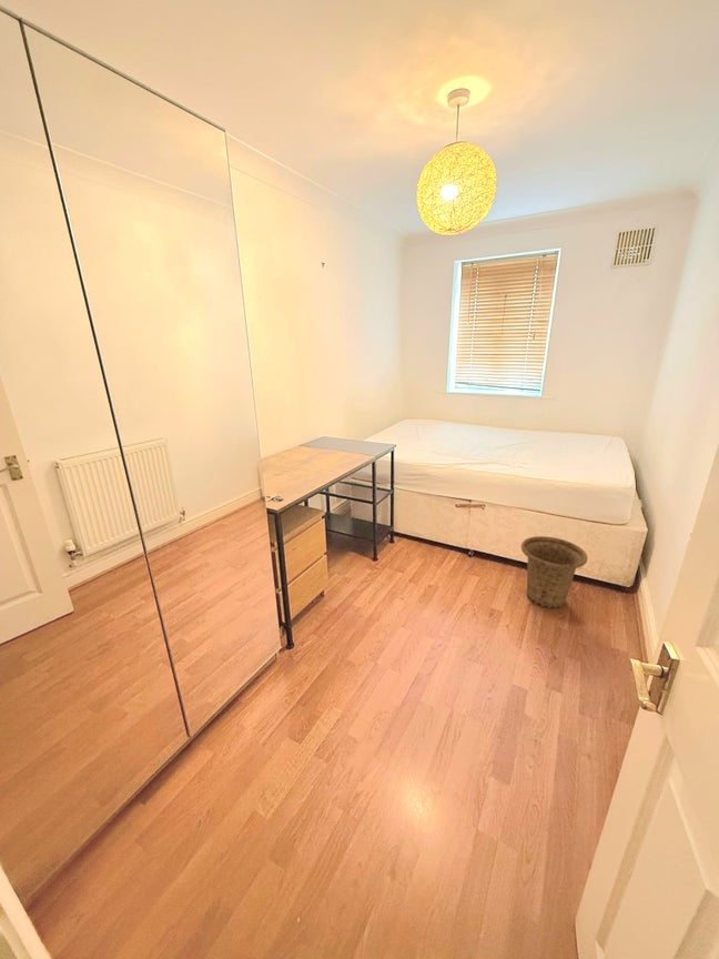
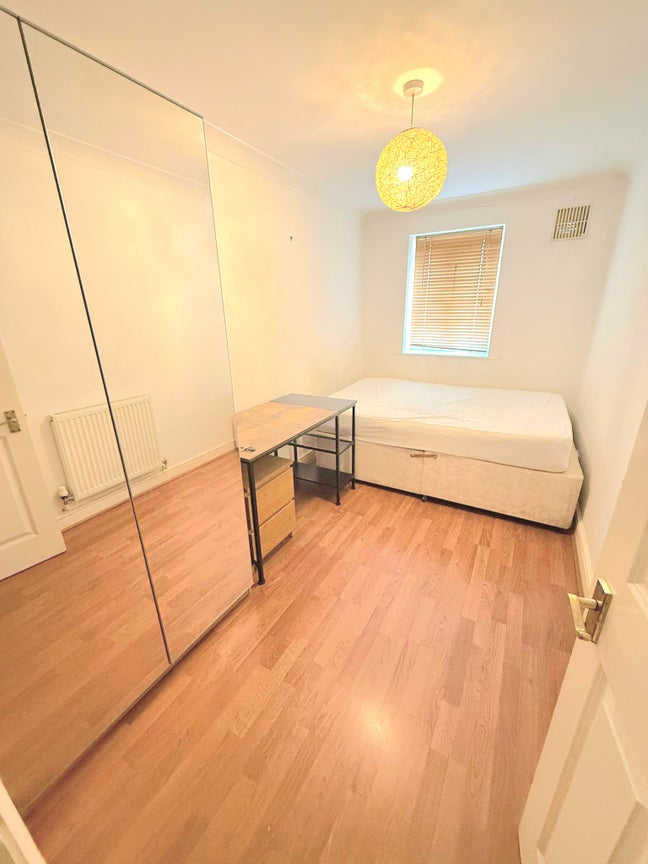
- basket [520,535,589,609]
